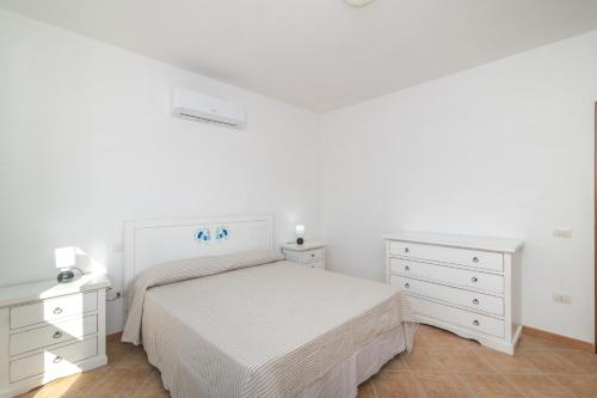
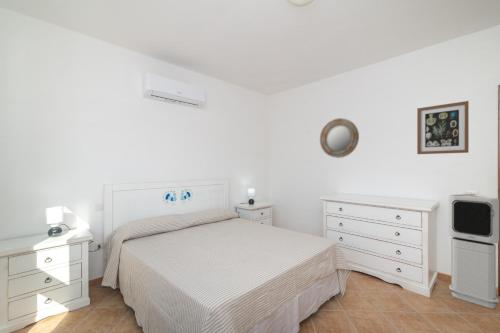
+ wall art [416,100,470,155]
+ air purifier [448,193,500,310]
+ home mirror [319,117,360,159]
